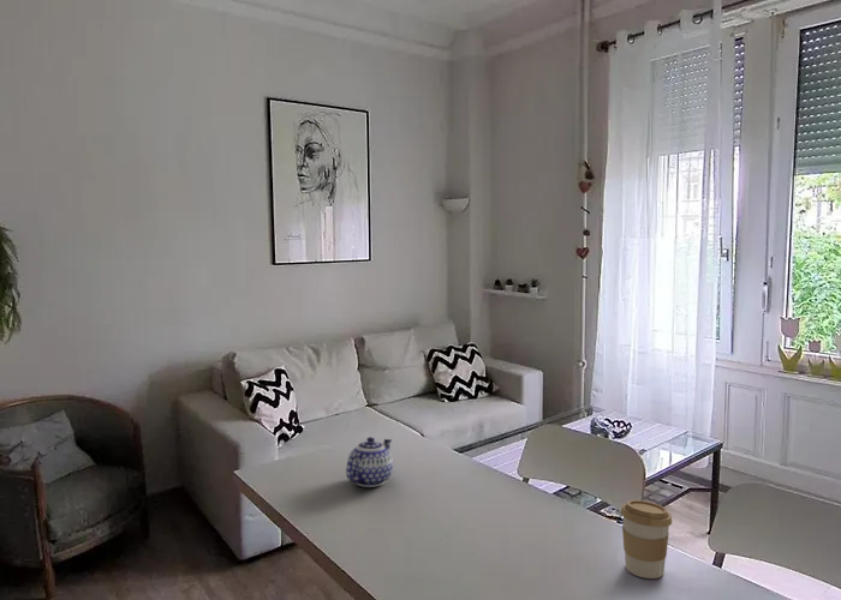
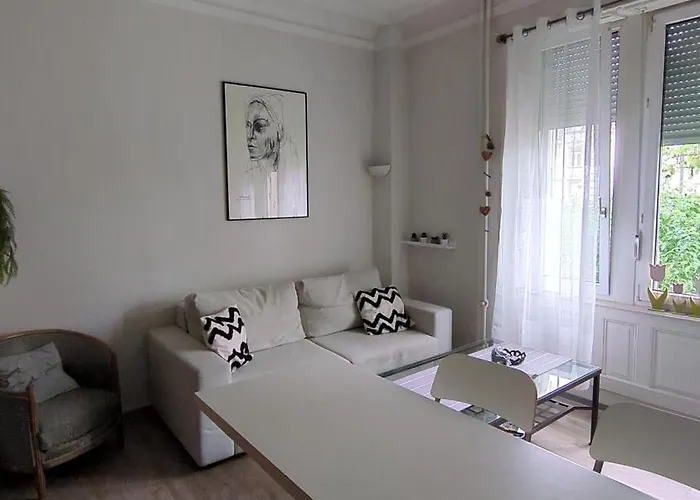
- teapot [345,436,394,488]
- coffee cup [620,499,673,580]
